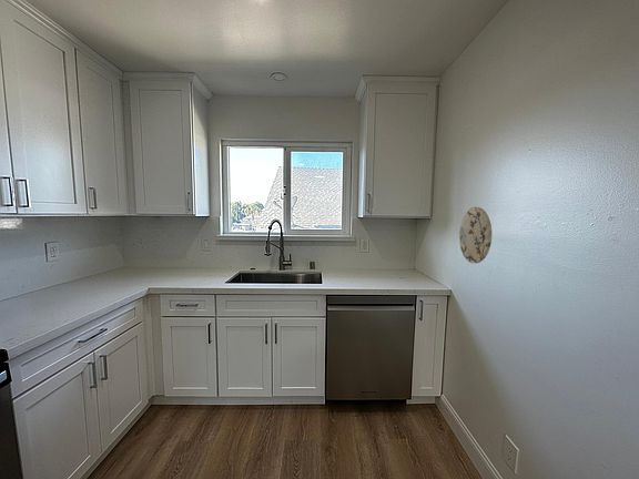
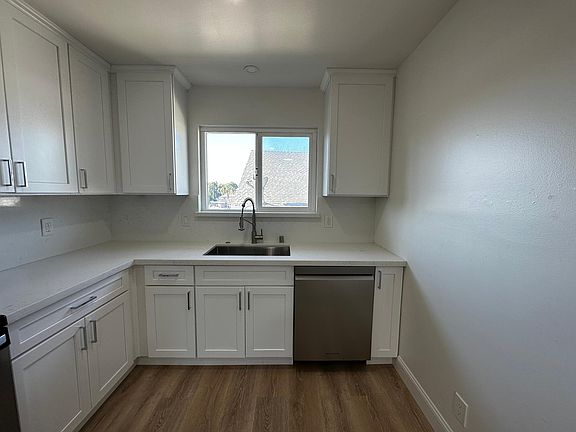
- decorative plate [458,206,493,264]
